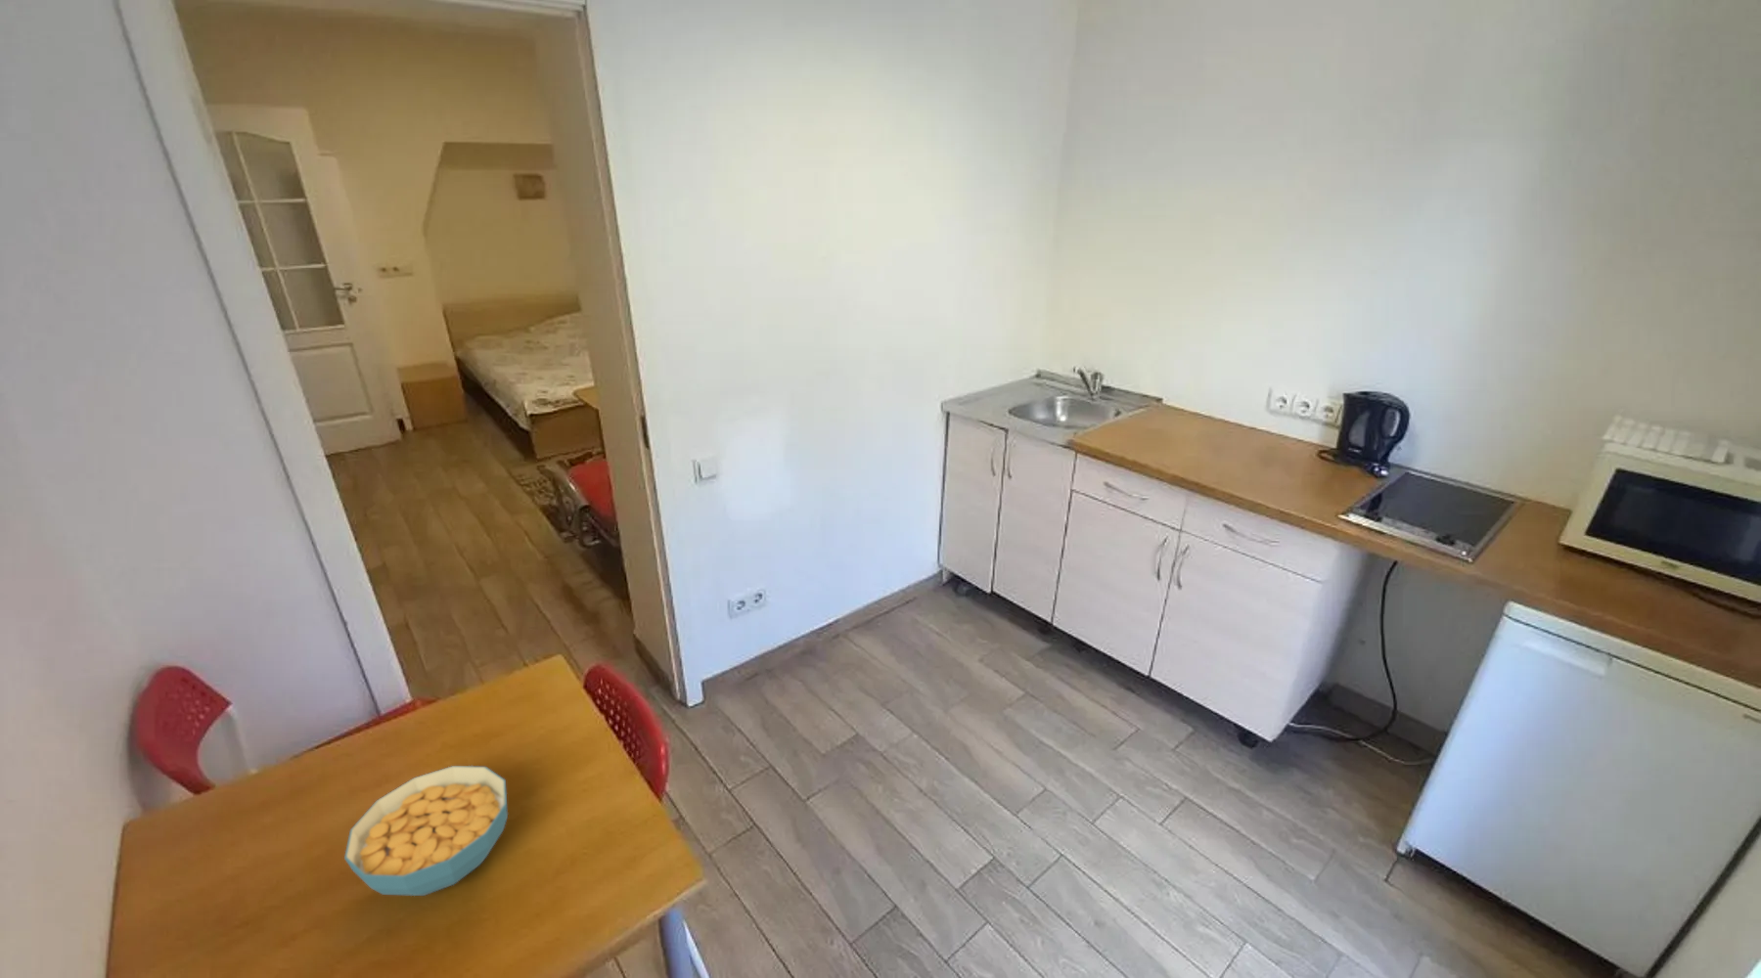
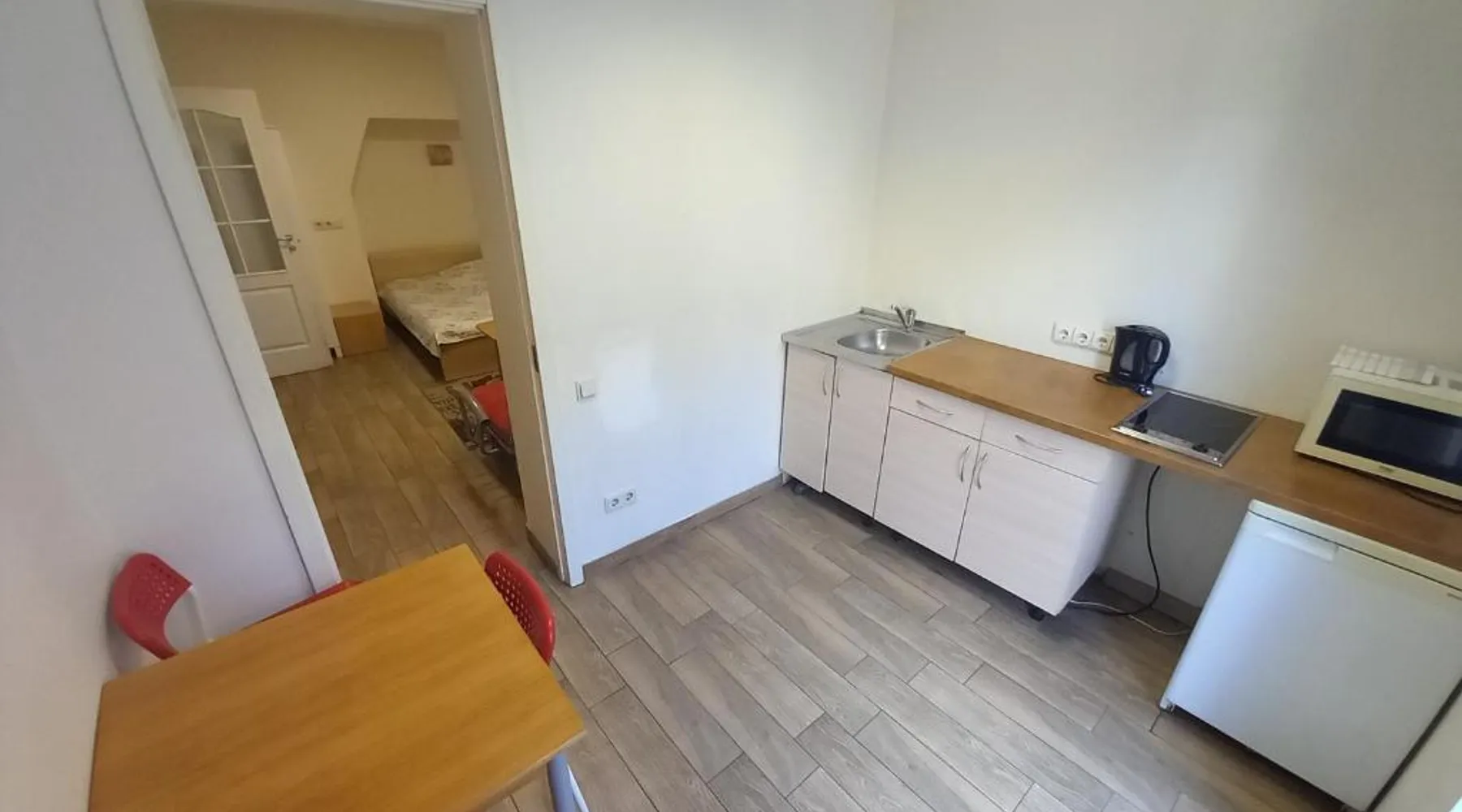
- cereal bowl [343,765,508,897]
